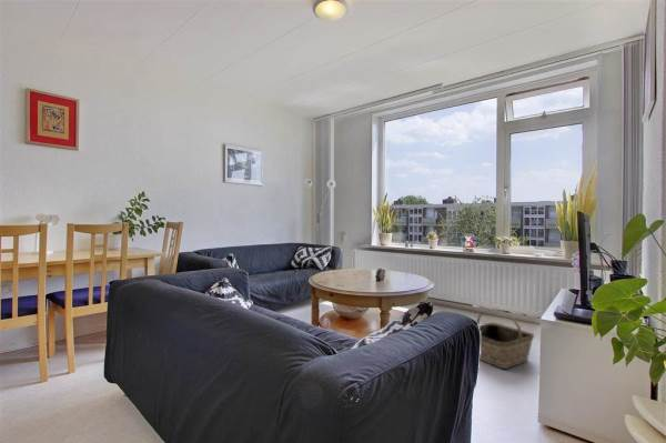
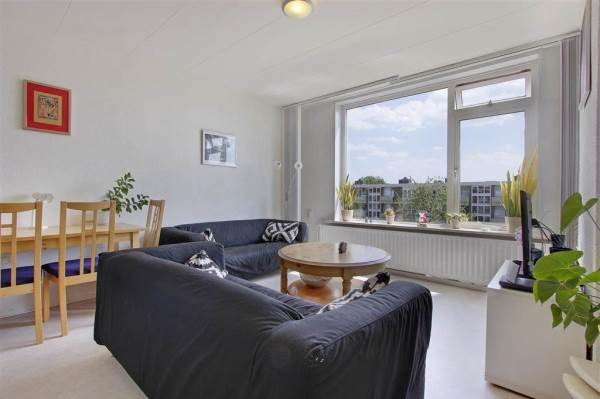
- basket [475,309,535,370]
